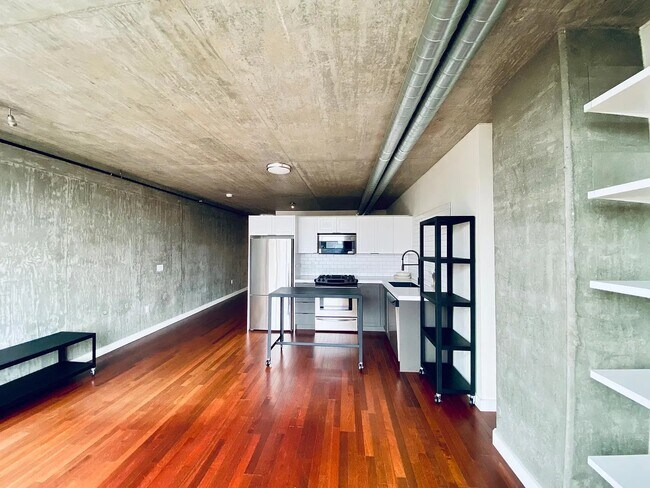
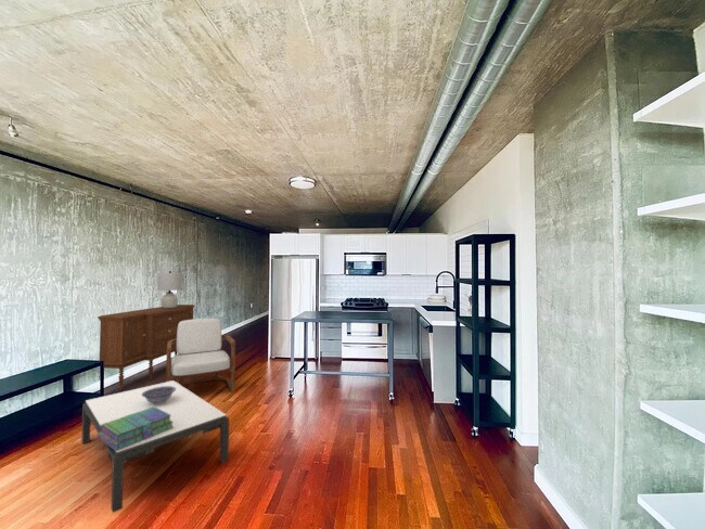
+ lamp [156,270,183,309]
+ stack of books [97,407,174,451]
+ sideboard [97,304,195,391]
+ decorative bowl [142,386,176,405]
+ armchair [165,318,236,393]
+ coffee table [80,379,230,514]
